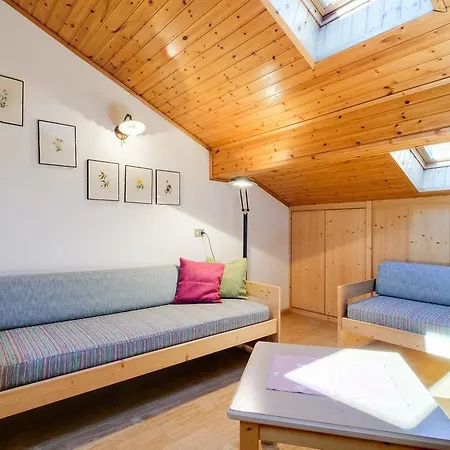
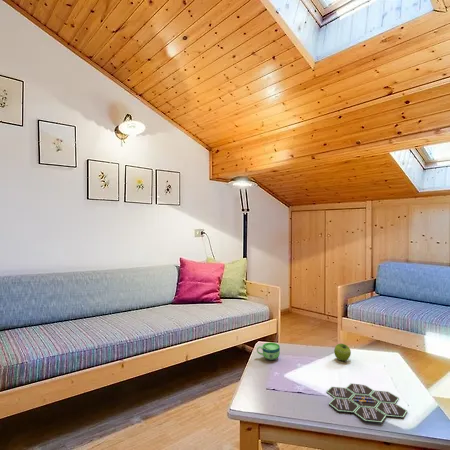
+ board game [325,382,408,425]
+ cup [256,342,281,361]
+ fruit [333,343,352,362]
